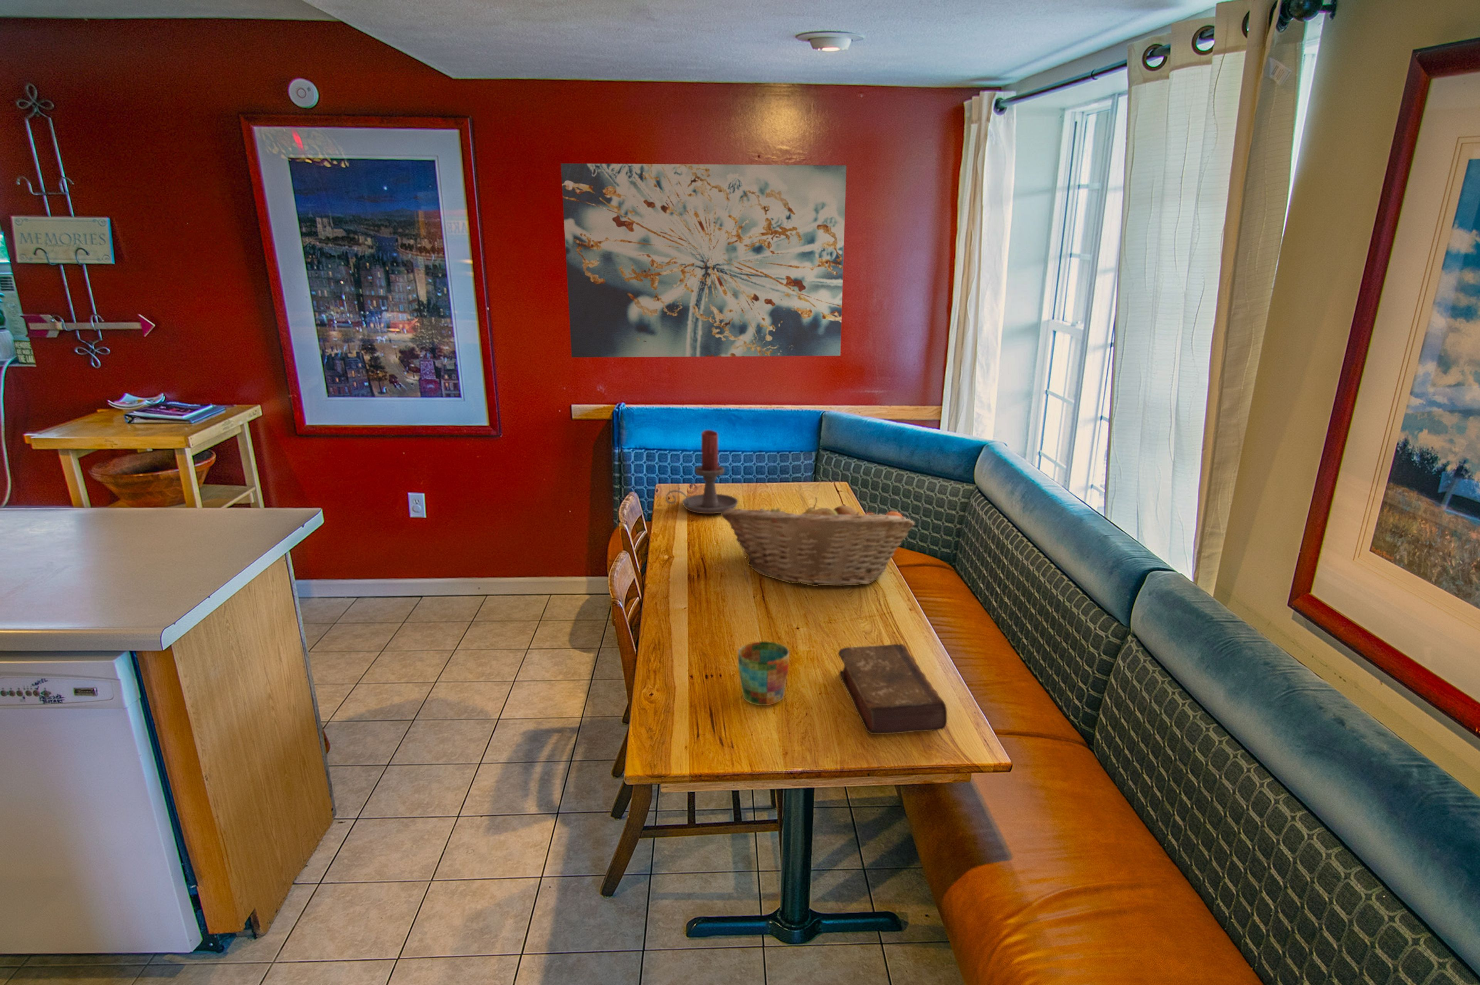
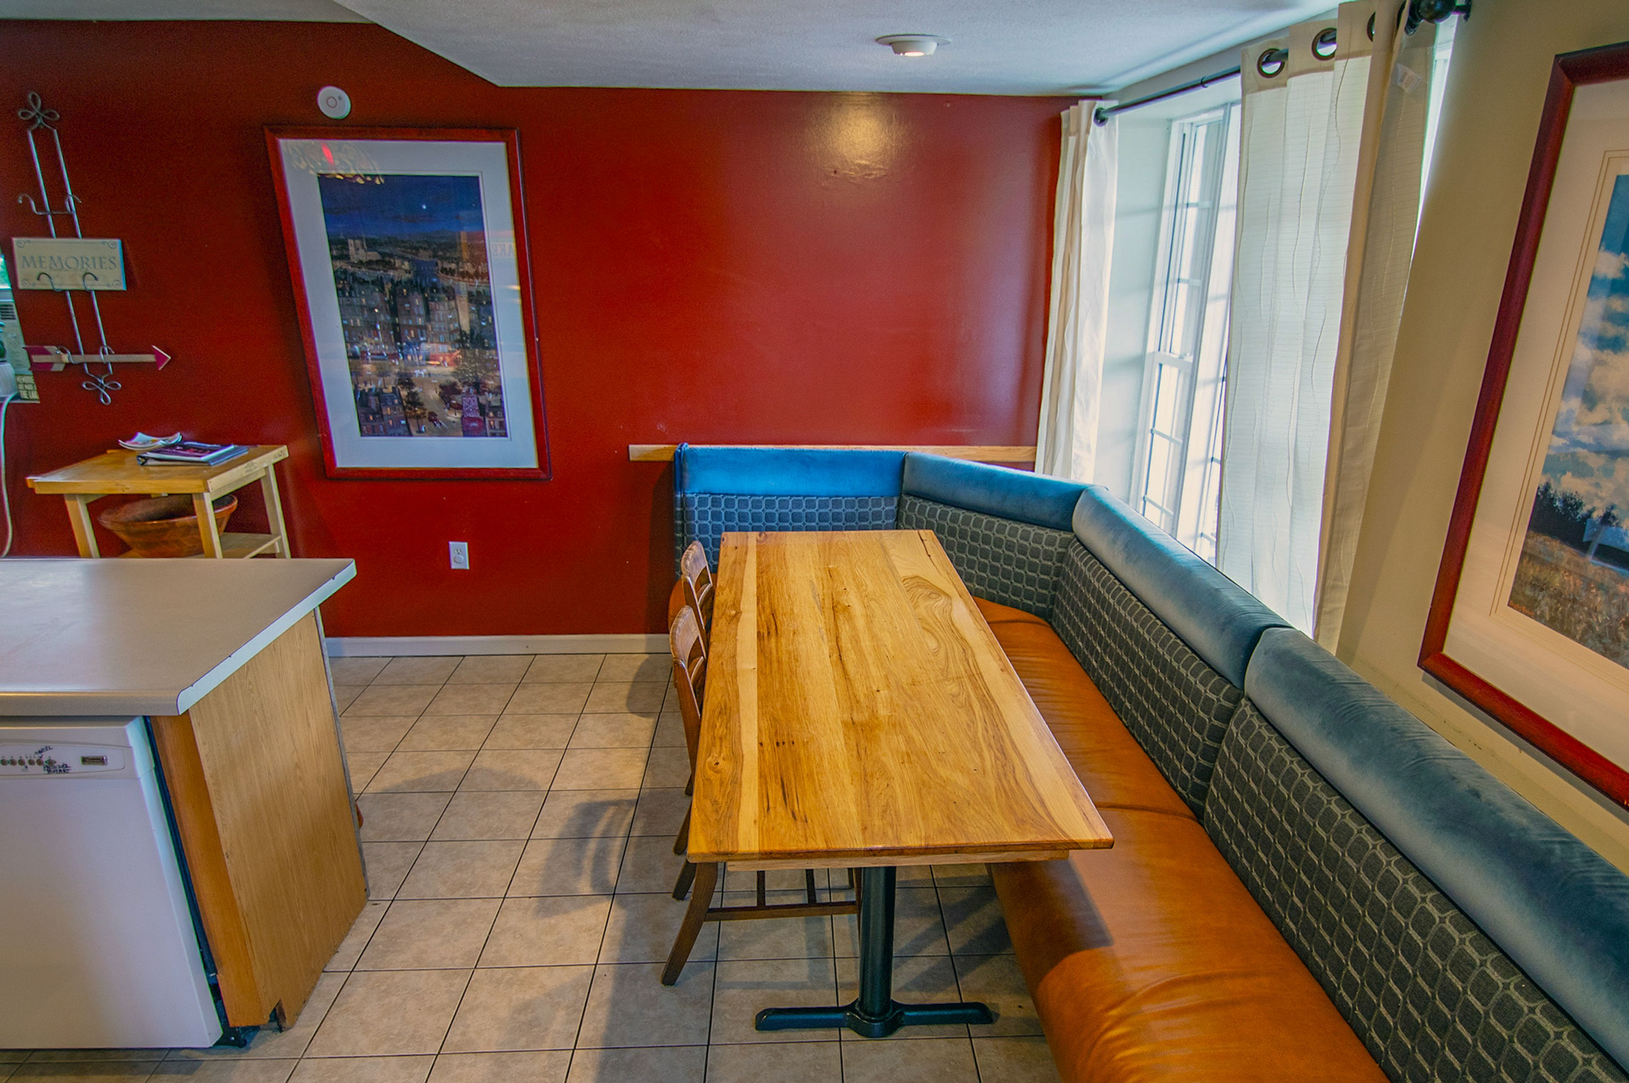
- candle holder [665,430,738,514]
- mug [737,641,789,706]
- fruit basket [721,497,915,587]
- book [838,644,948,735]
- wall art [560,163,847,358]
